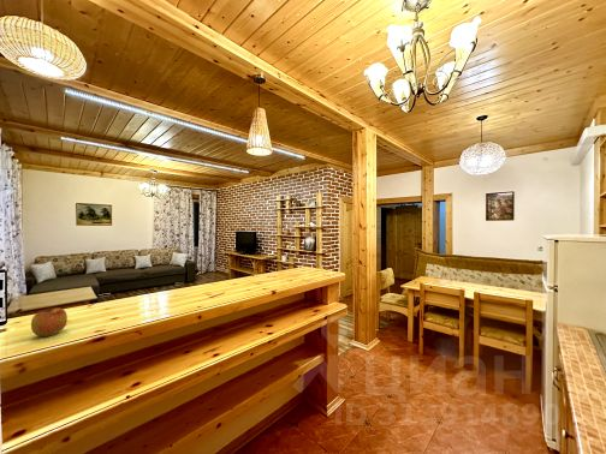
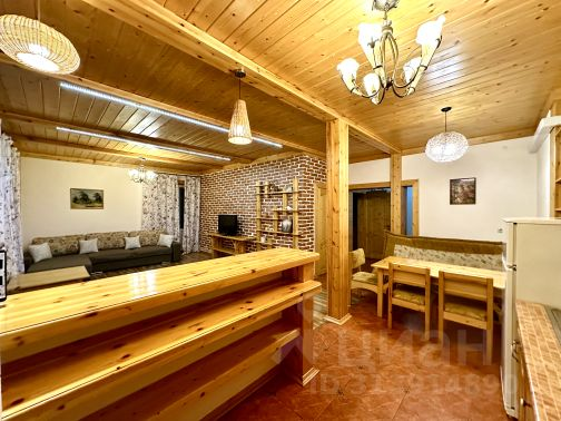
- apple [30,305,69,337]
